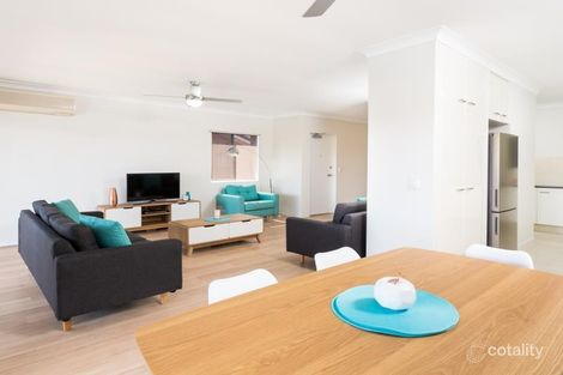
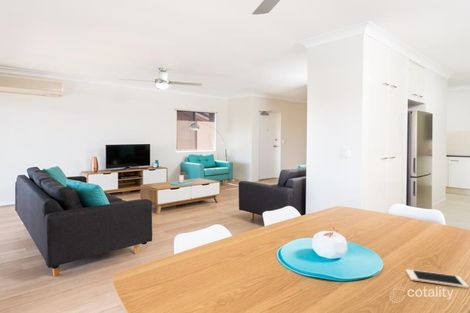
+ cell phone [405,268,470,289]
